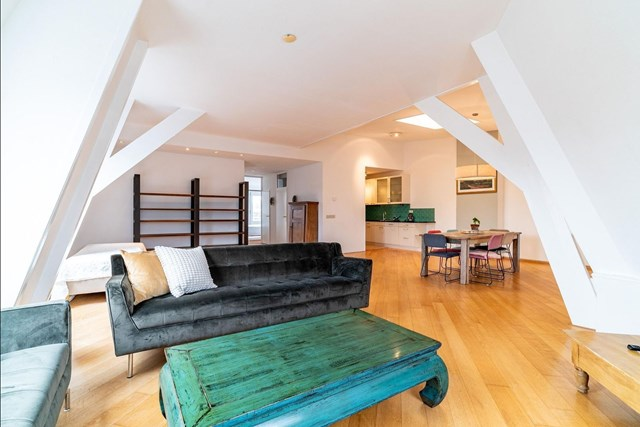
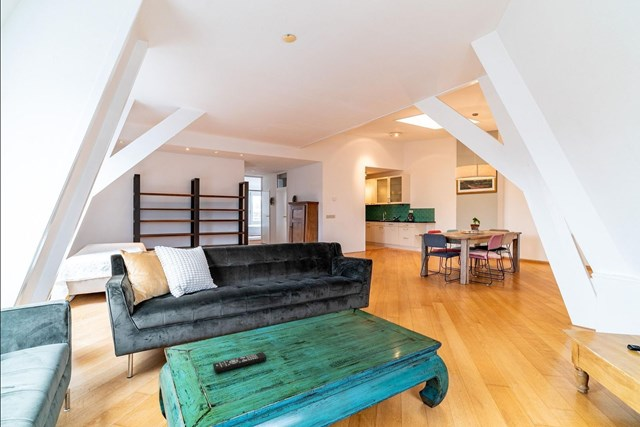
+ remote control [212,351,268,373]
